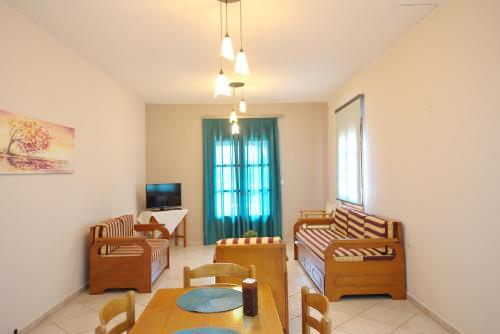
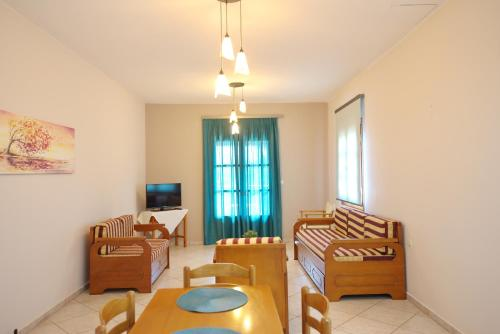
- candle [241,277,259,317]
